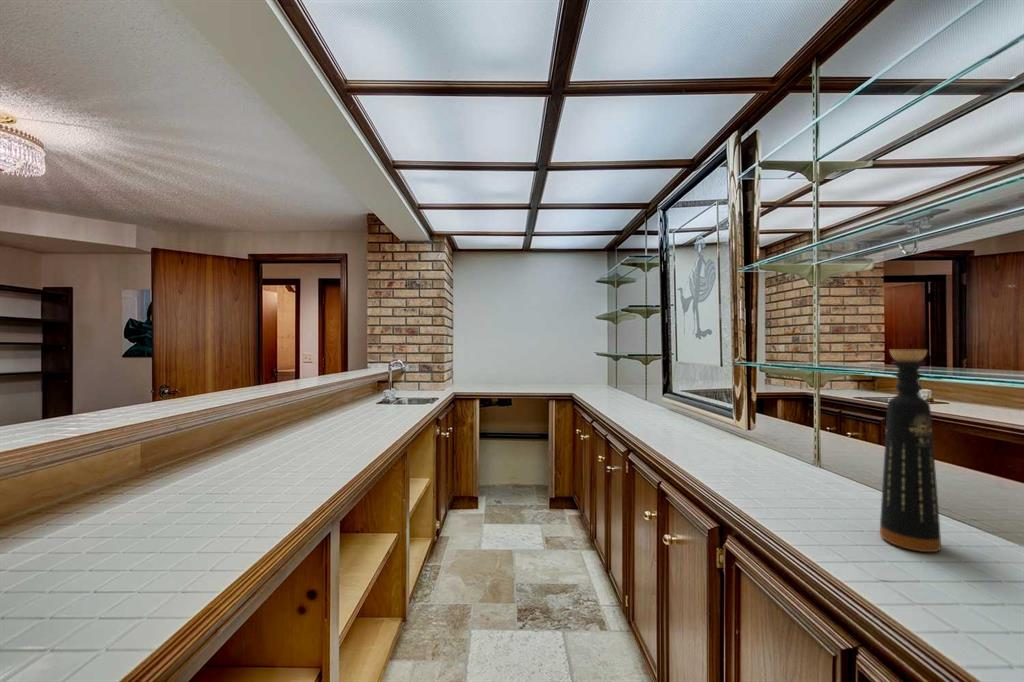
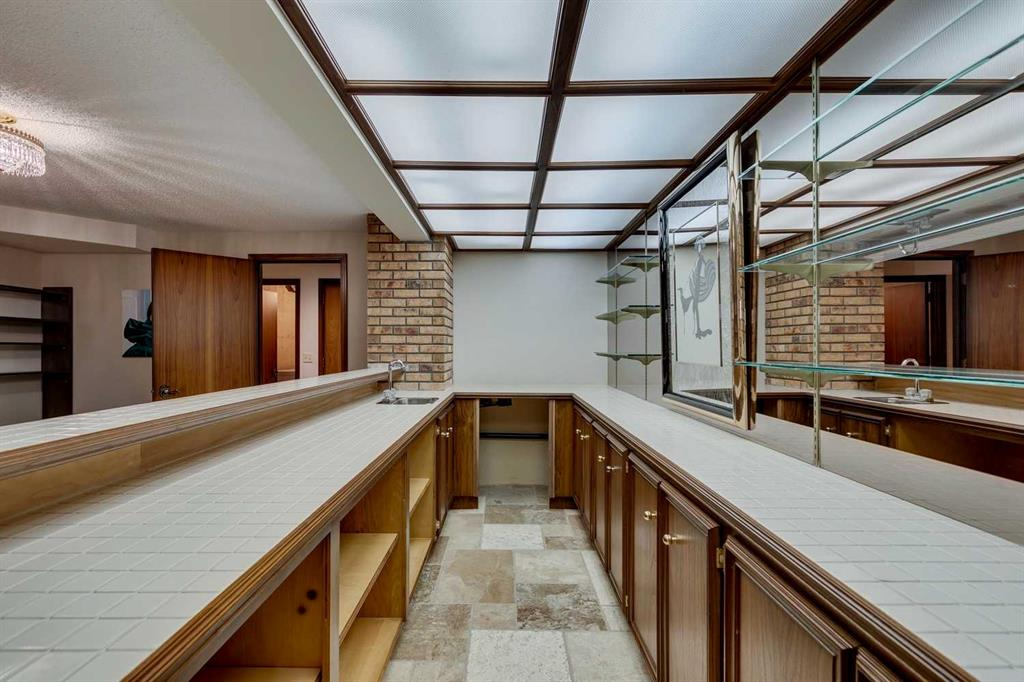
- bottle [879,349,942,553]
